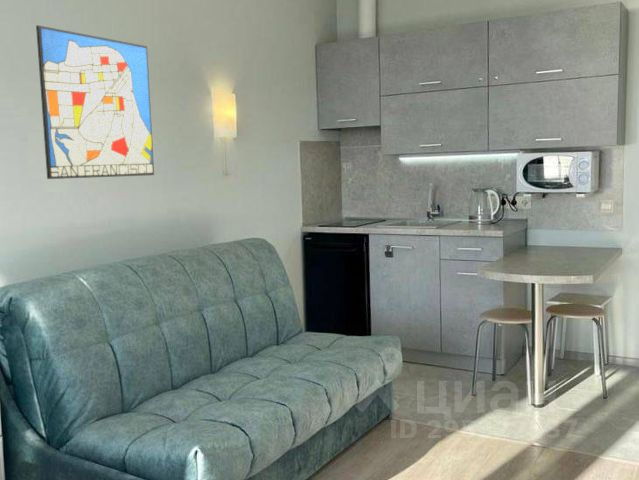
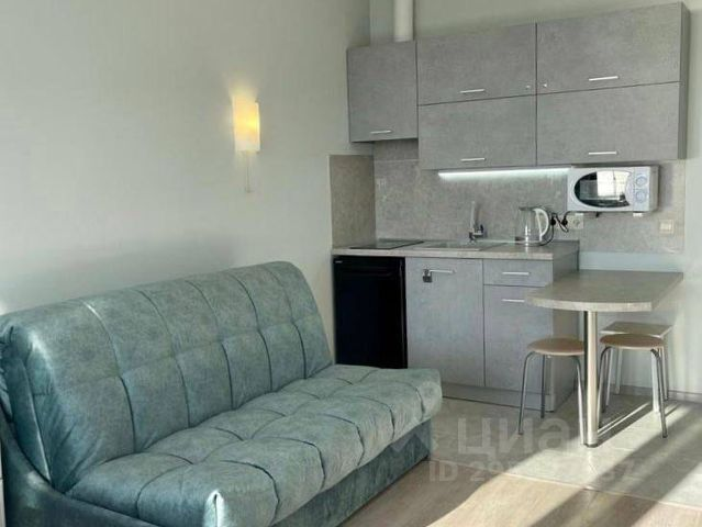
- wall art [35,24,155,180]
